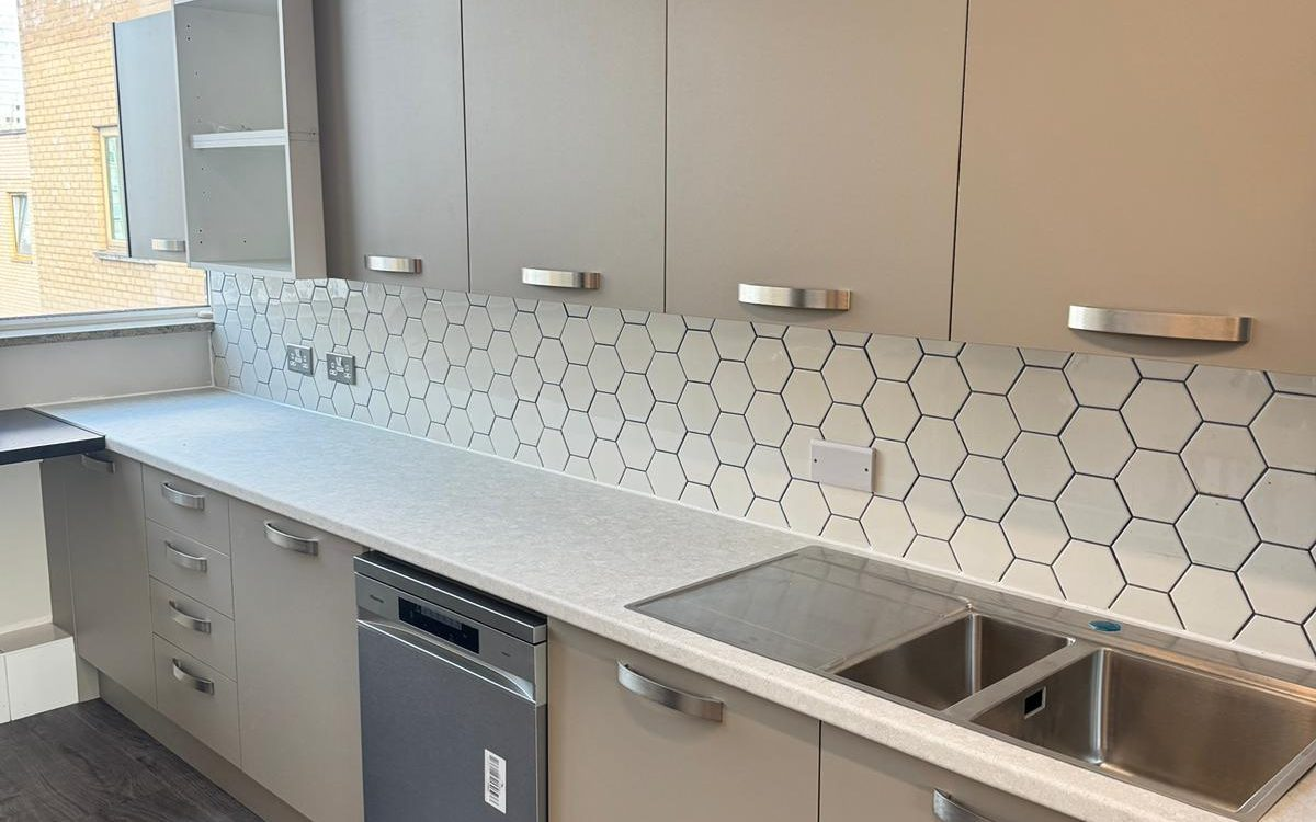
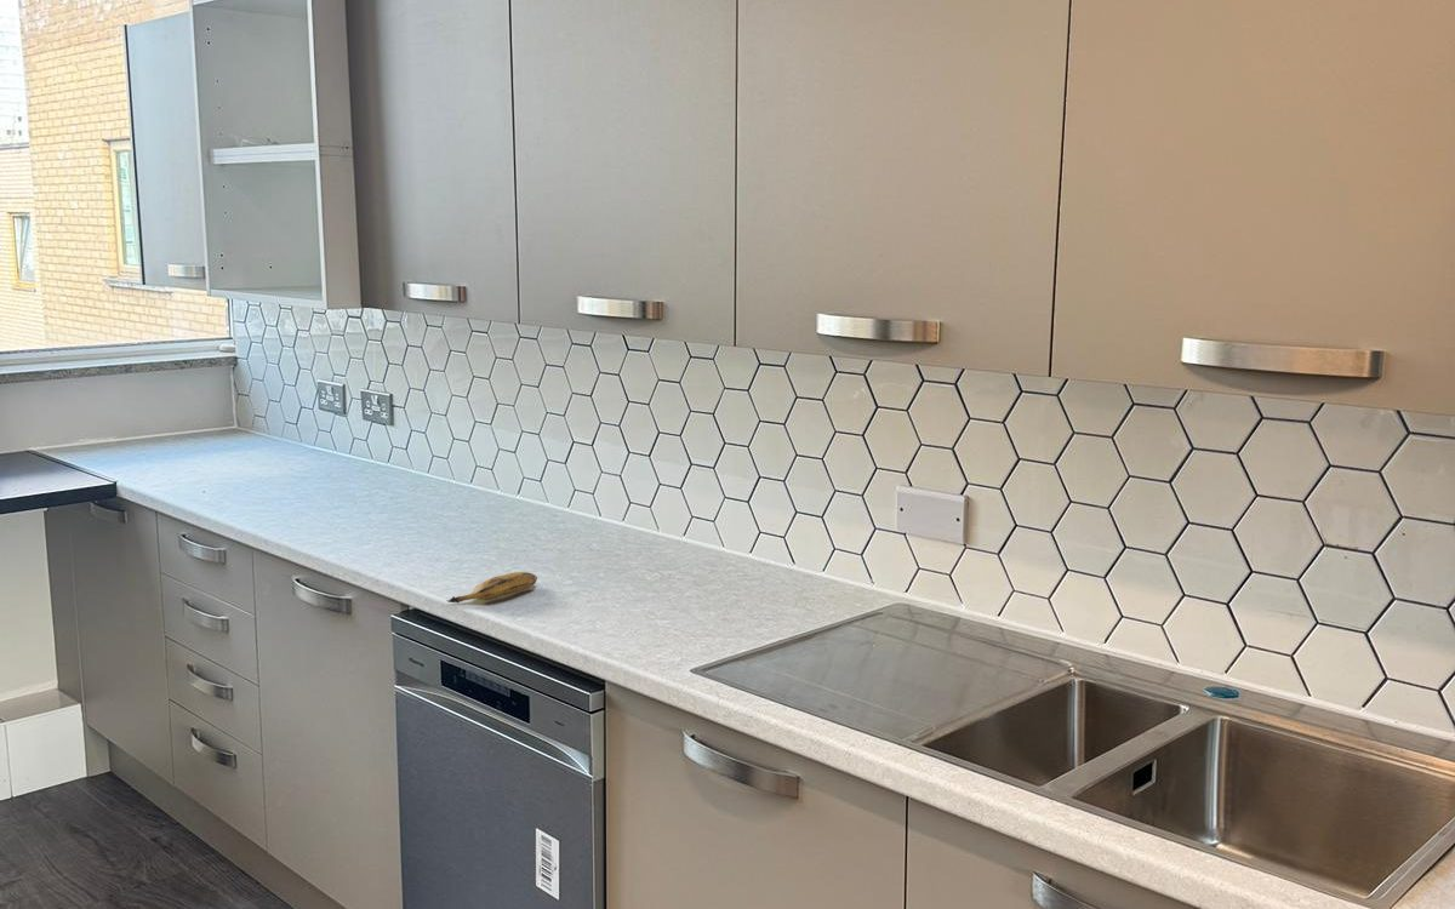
+ banana [445,571,538,604]
